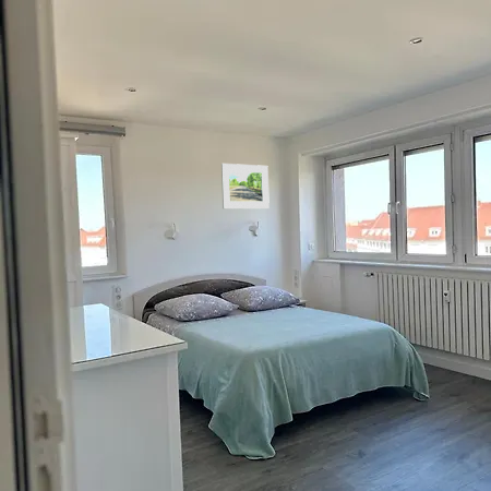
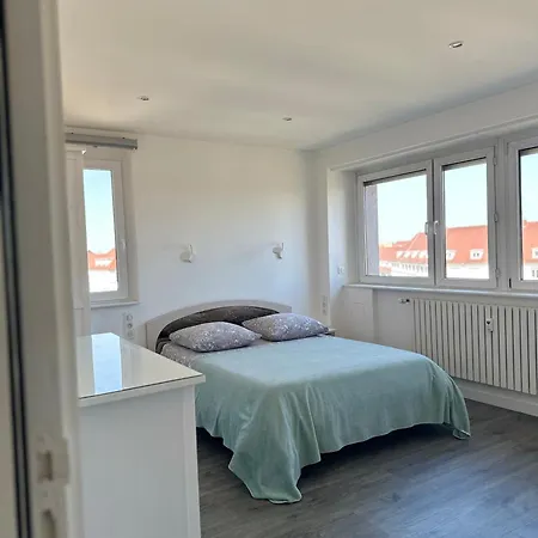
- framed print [220,163,271,209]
